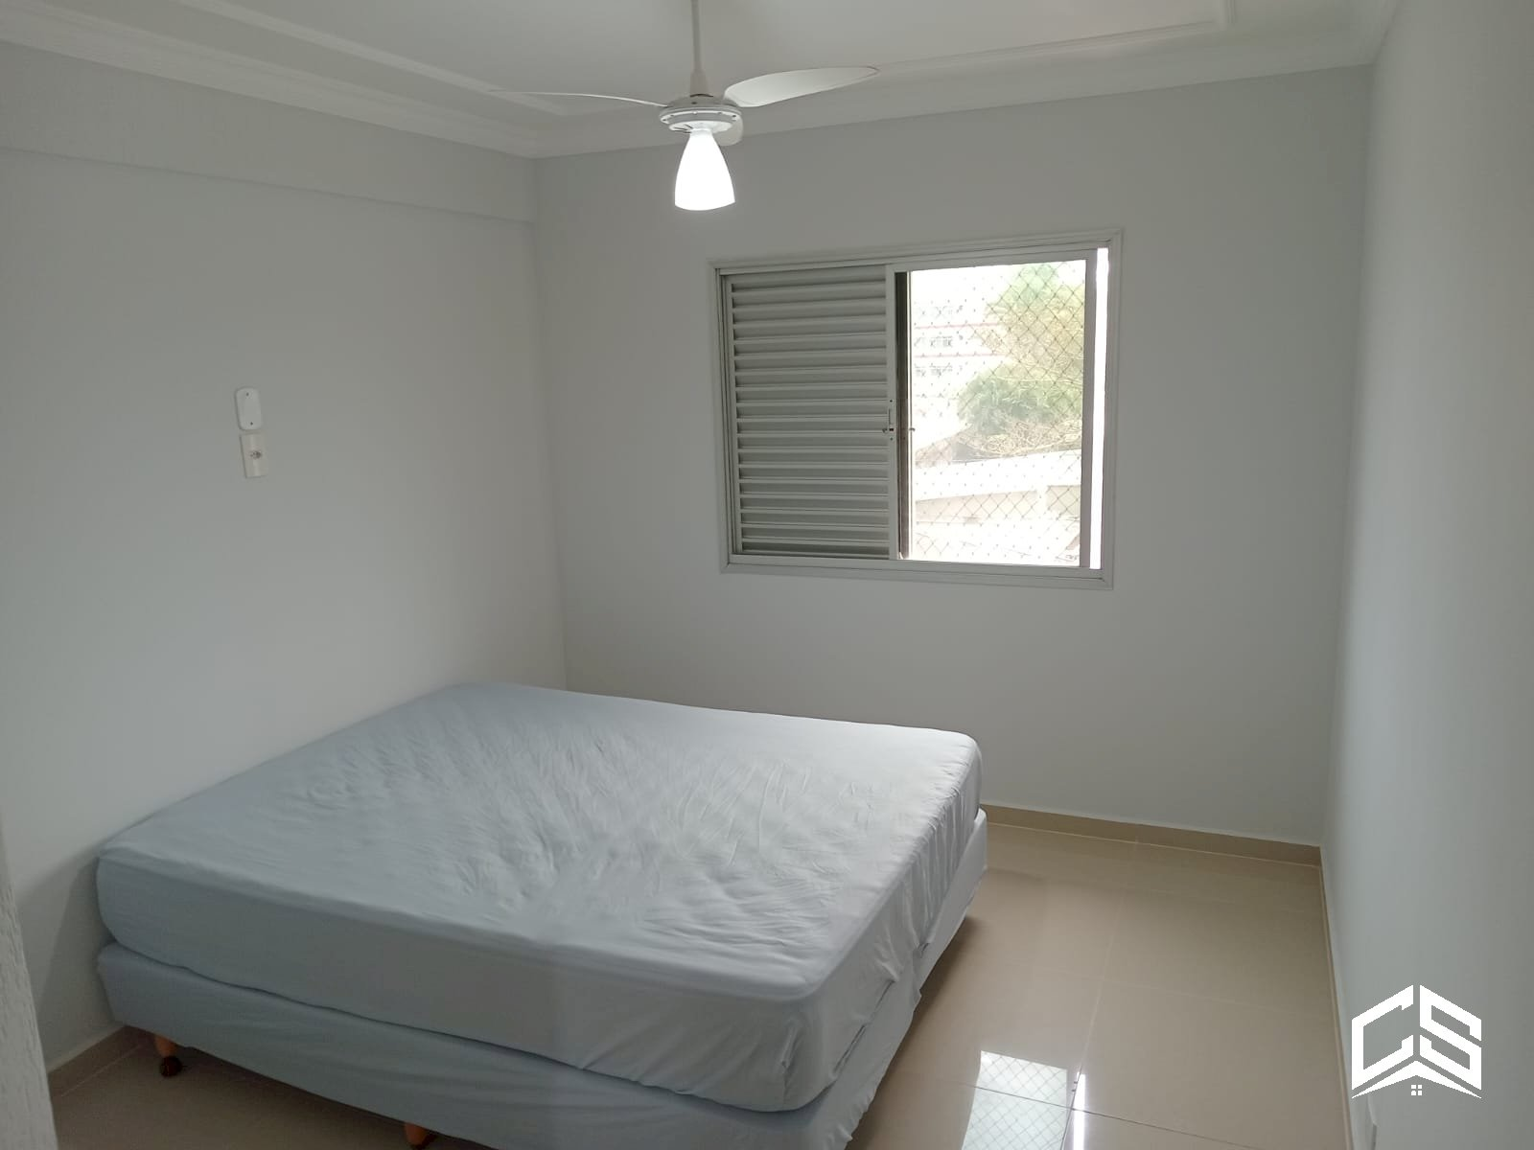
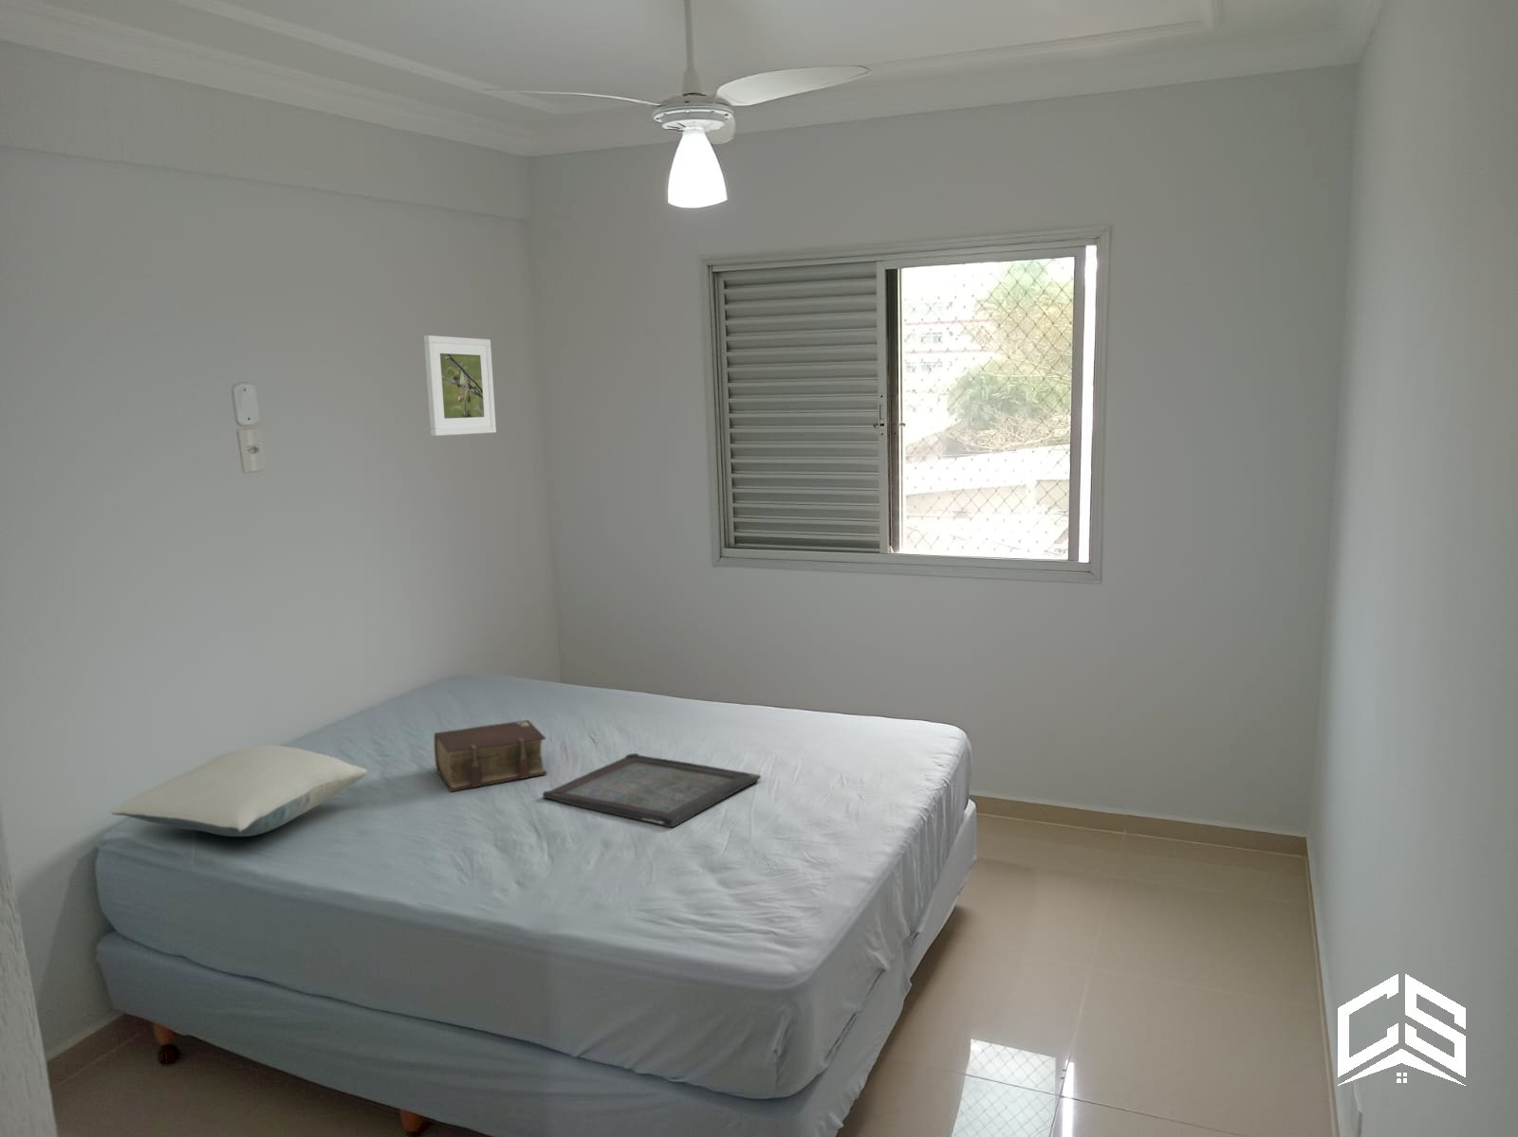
+ bible [434,719,549,793]
+ serving tray [541,752,761,828]
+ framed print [423,334,497,437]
+ pillow [109,744,368,837]
